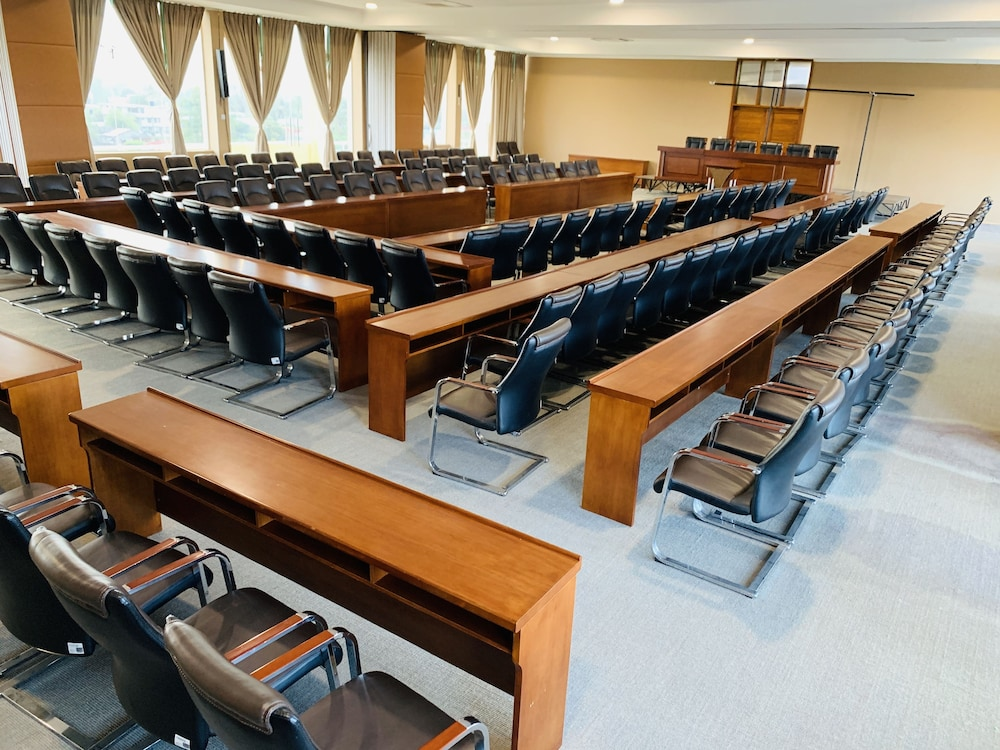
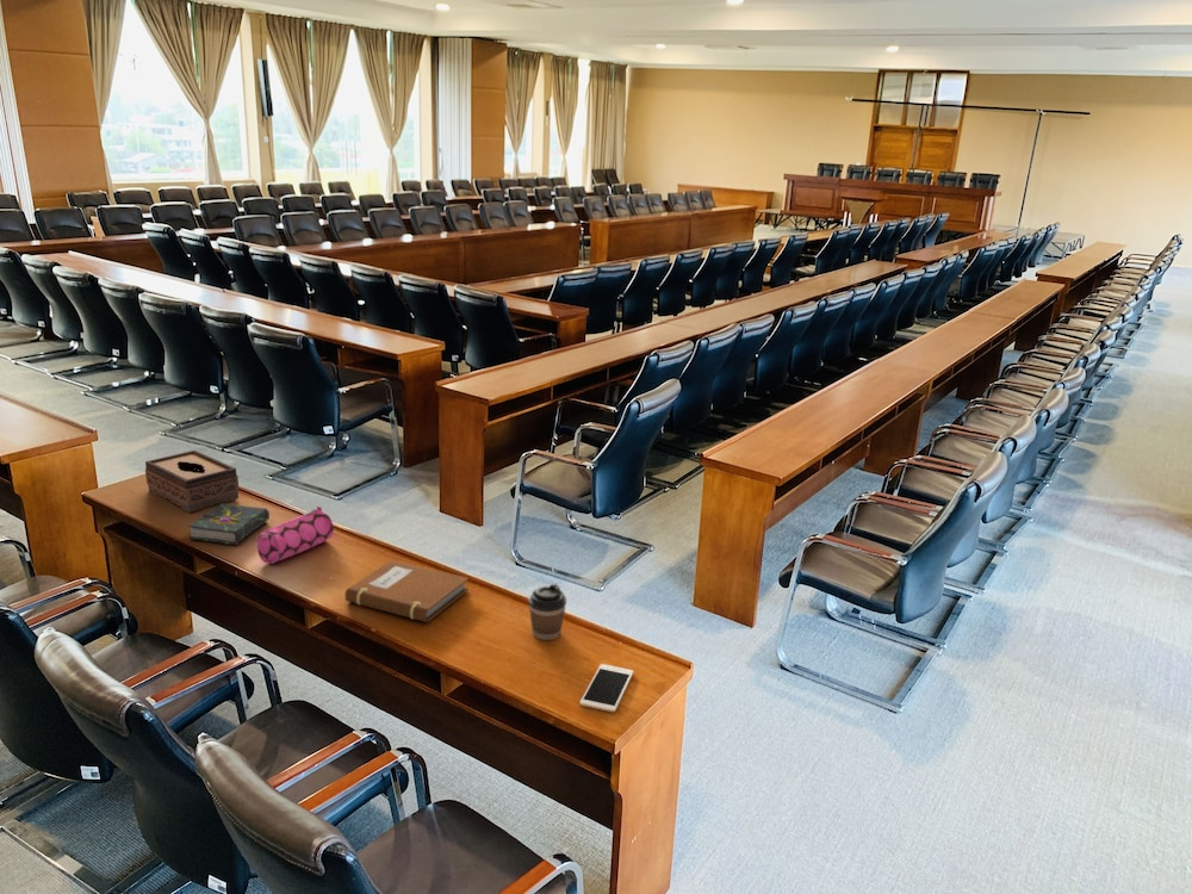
+ notebook [343,559,470,623]
+ tissue box [144,449,241,514]
+ book [187,502,271,546]
+ coffee cup [527,583,567,641]
+ pencil case [256,505,335,565]
+ cell phone [579,663,635,713]
